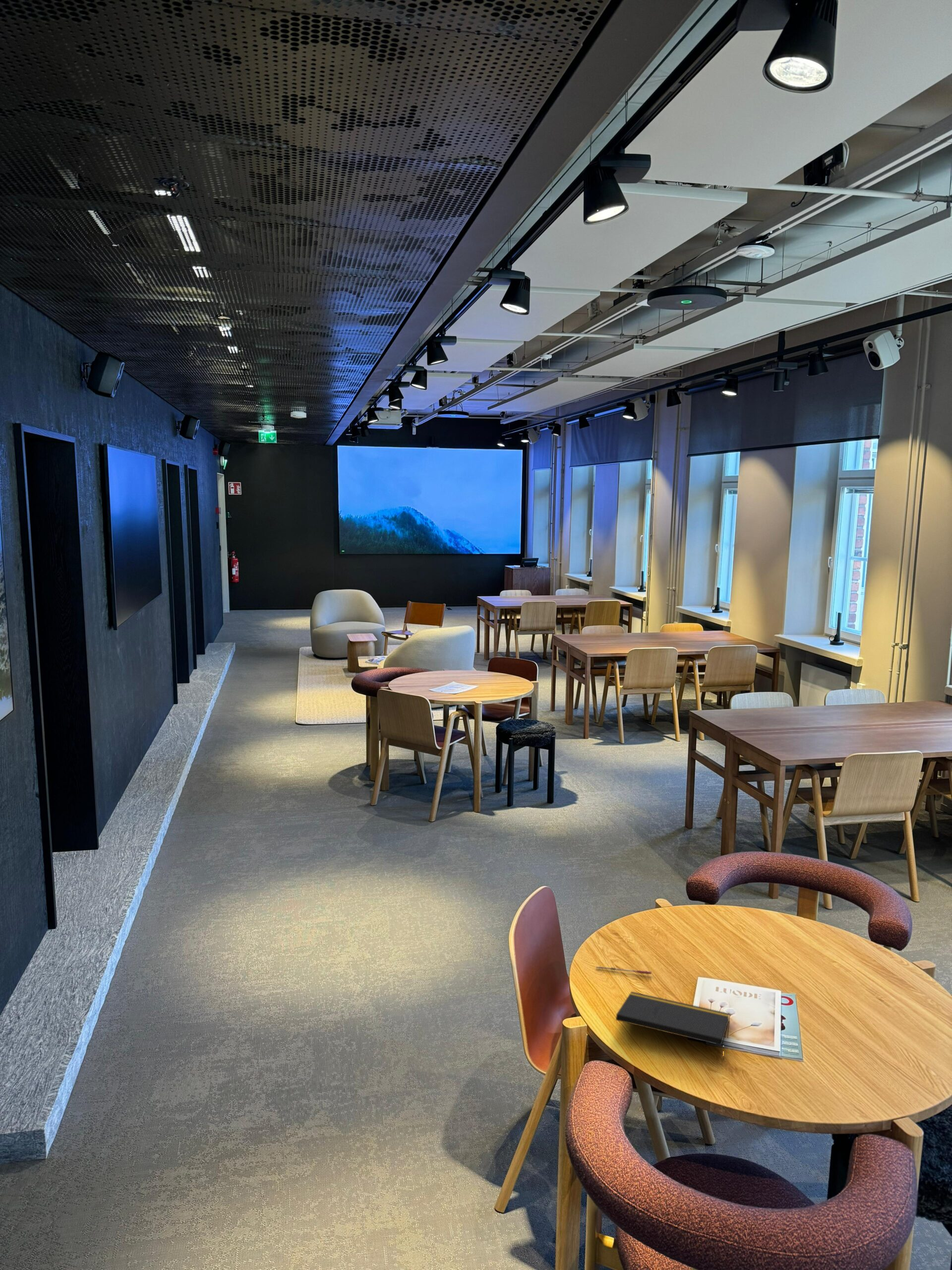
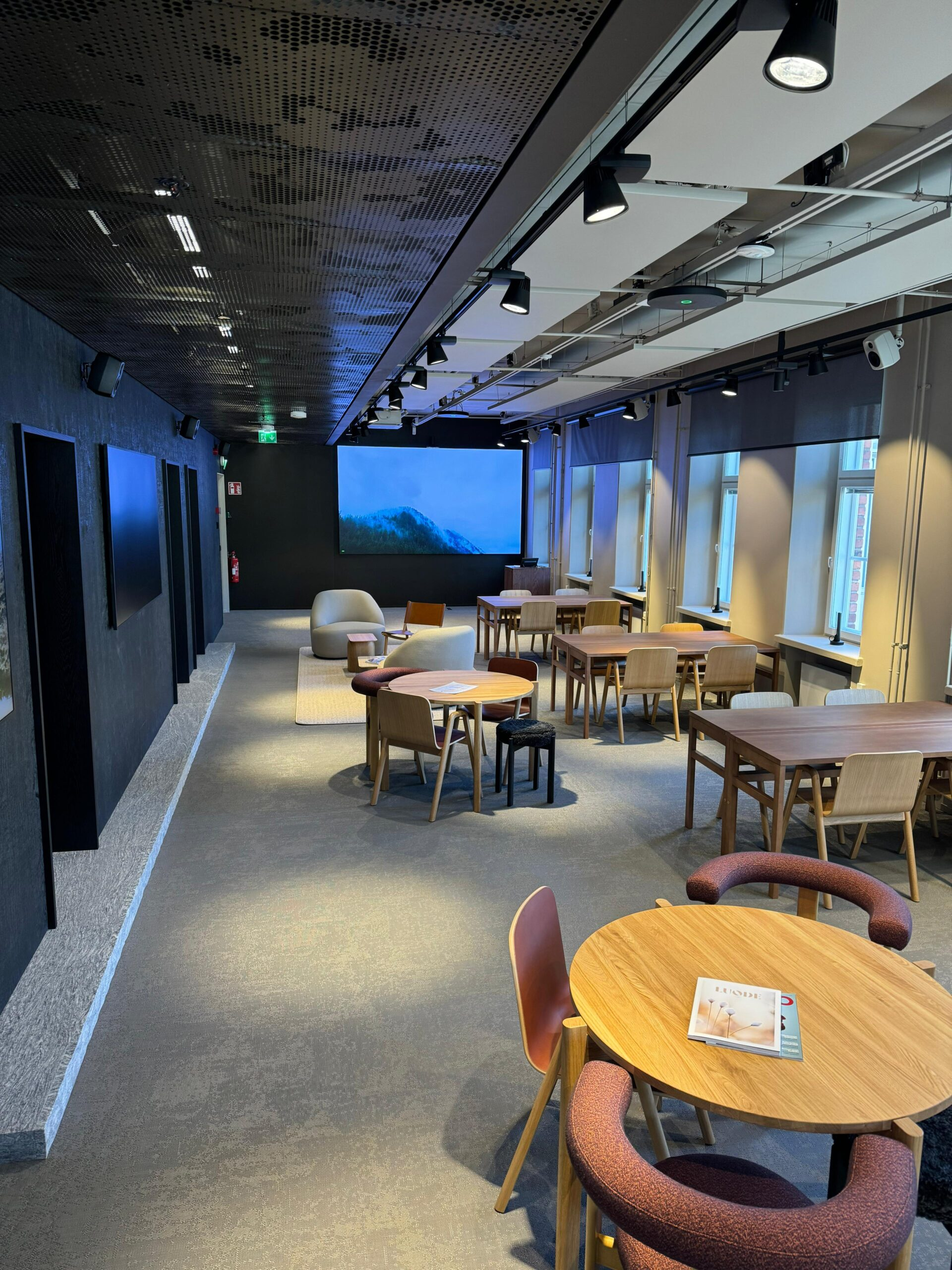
- pen [595,966,652,975]
- notepad [615,991,730,1060]
